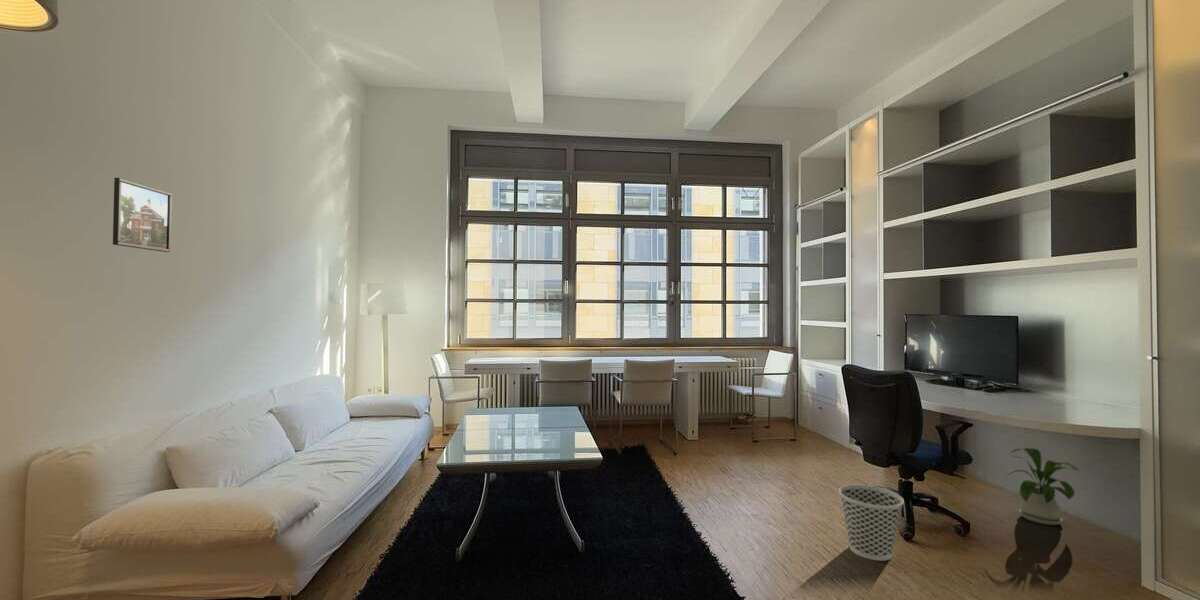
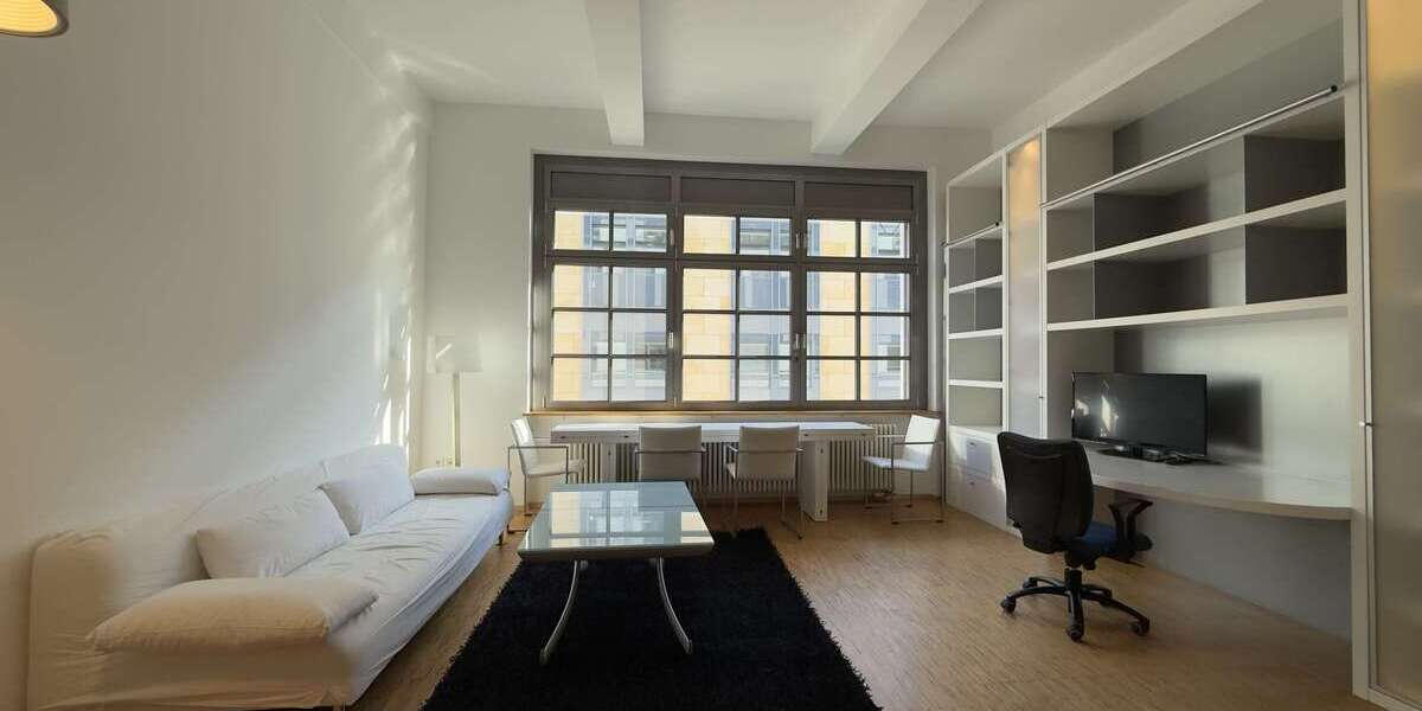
- wastebasket [838,484,905,562]
- house plant [1006,447,1080,526]
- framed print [112,177,173,253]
